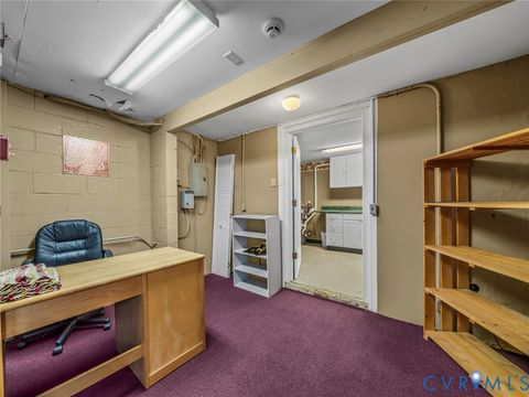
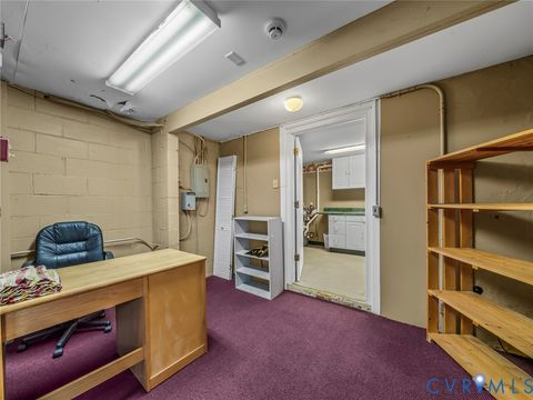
- wall art [62,135,110,179]
